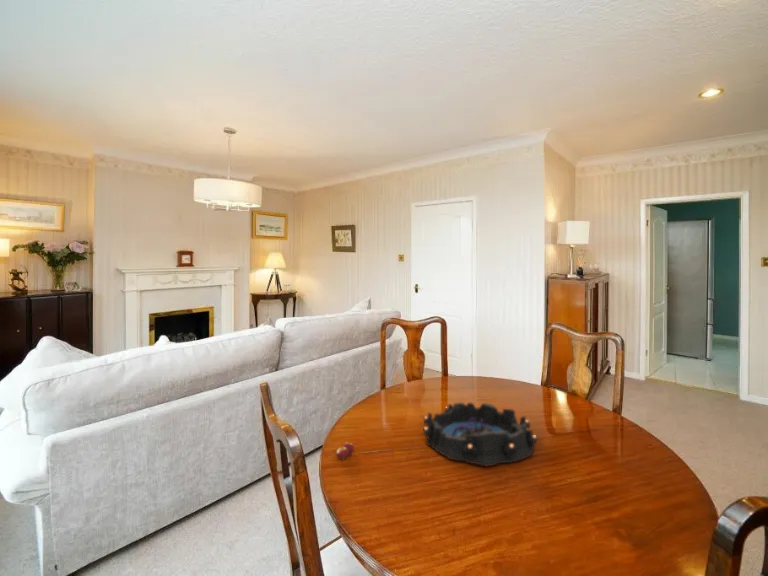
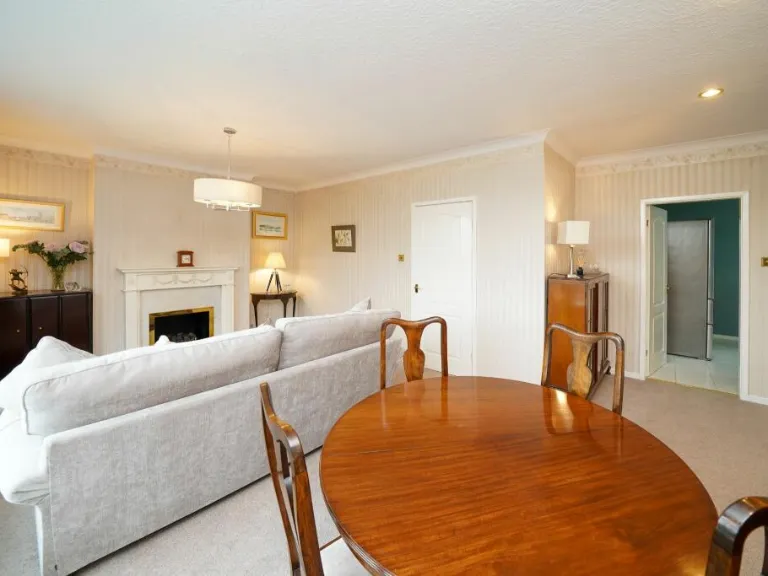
- decorative bowl [422,401,538,467]
- apple [335,441,355,461]
